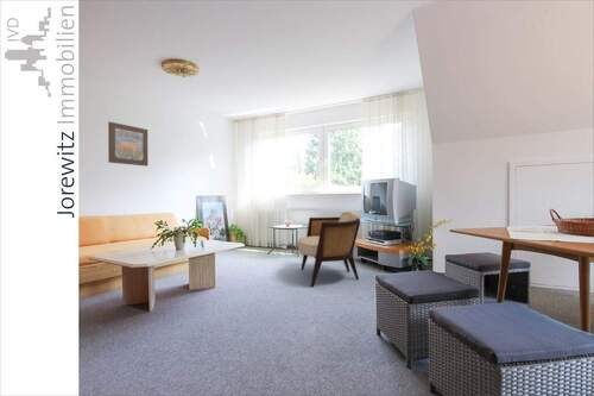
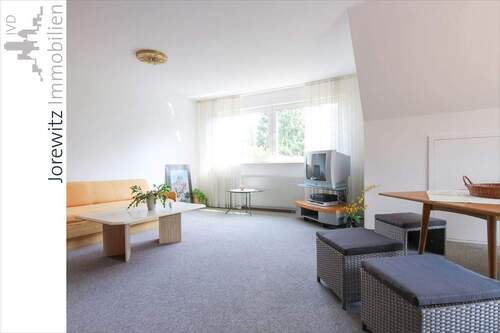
- armchair [297,210,361,288]
- wall art [107,120,148,168]
